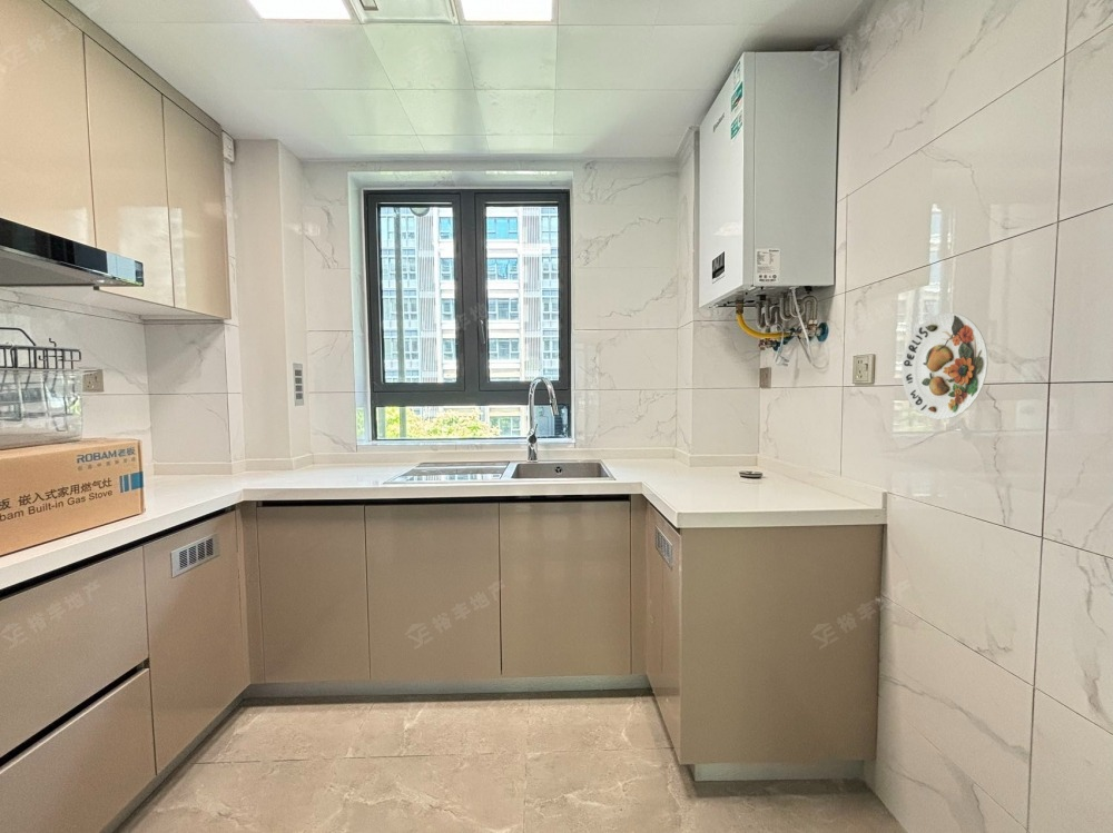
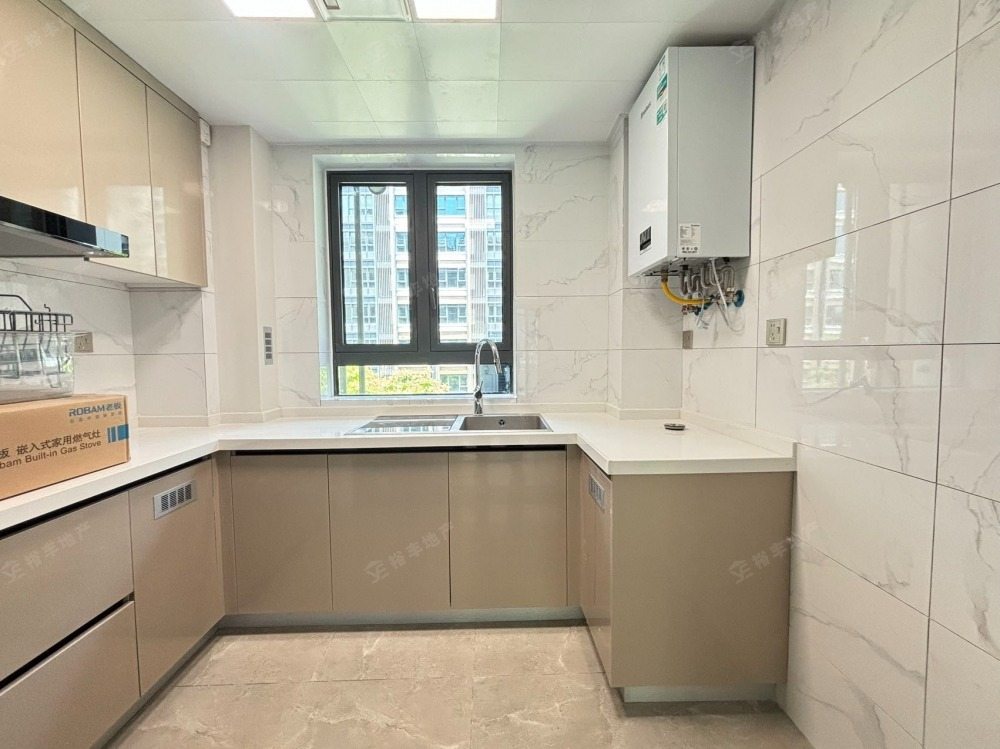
- decorative plate [900,311,989,420]
